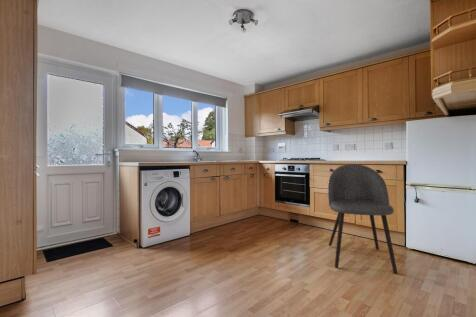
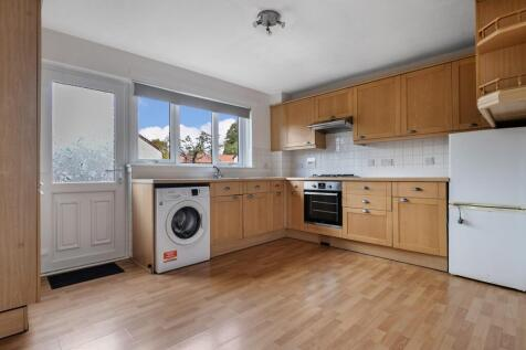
- dining chair [327,163,398,275]
